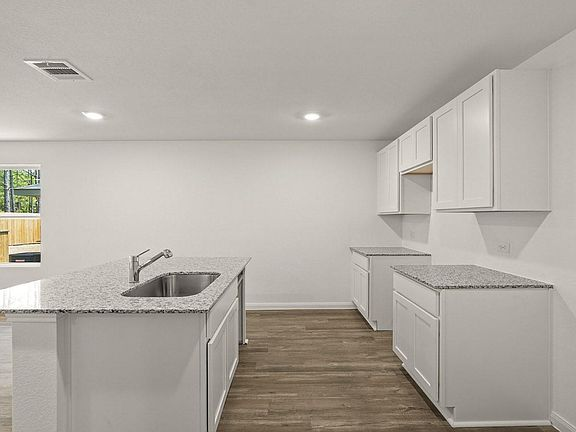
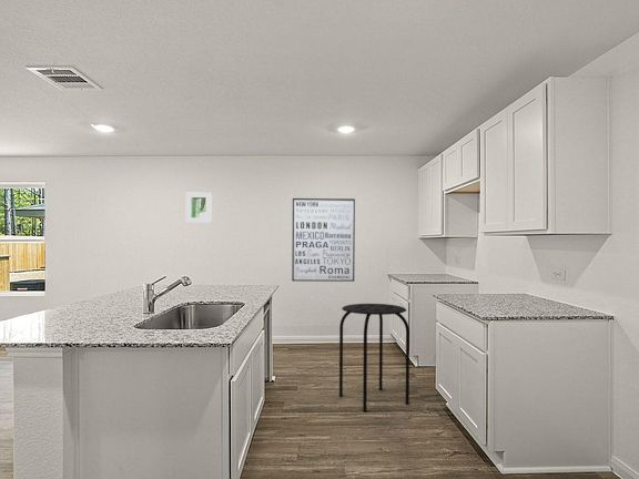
+ wall art [291,197,356,283]
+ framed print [185,192,212,224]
+ stool [338,303,410,412]
